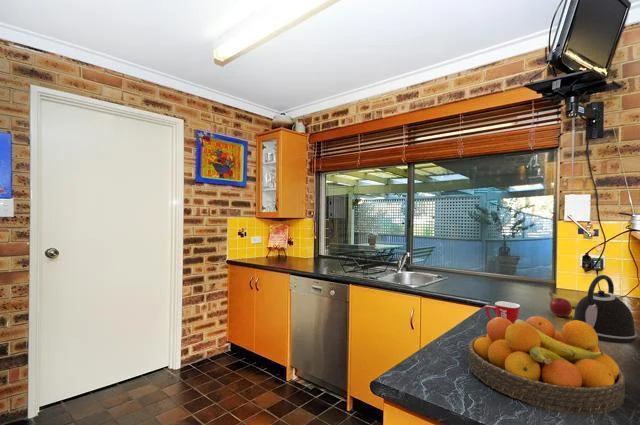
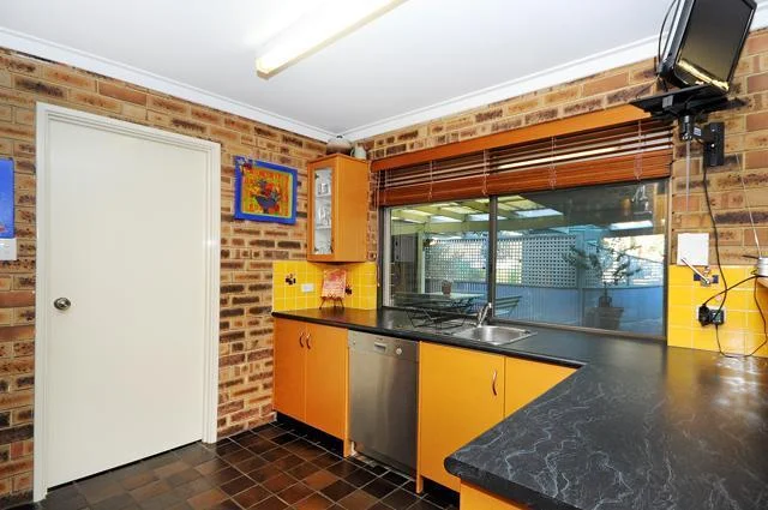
- apple [549,298,573,318]
- mug [484,300,521,324]
- kettle [573,274,638,344]
- banana [548,291,580,309]
- fruit bowl [467,315,626,415]
